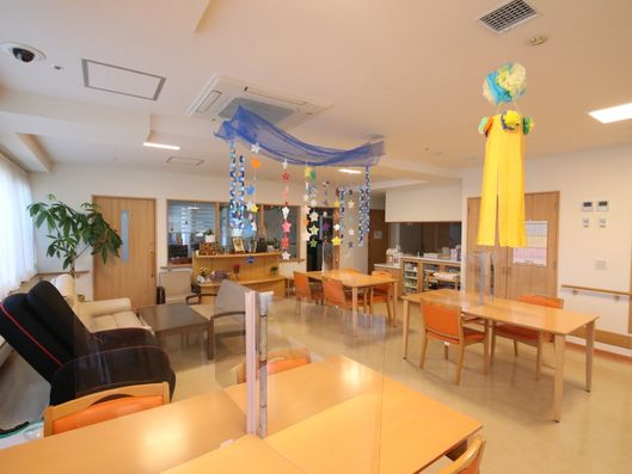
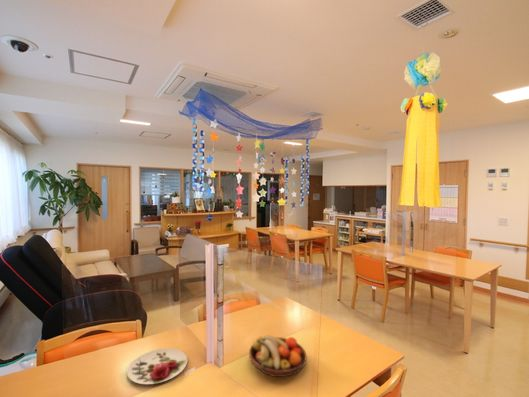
+ fruit bowl [248,334,308,378]
+ plate [126,347,188,385]
